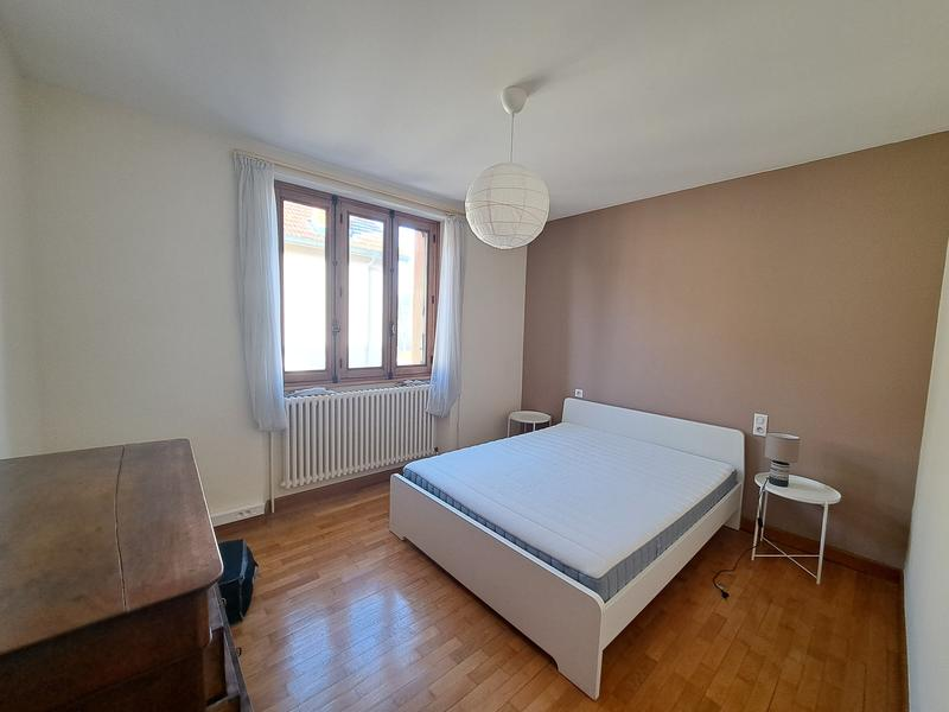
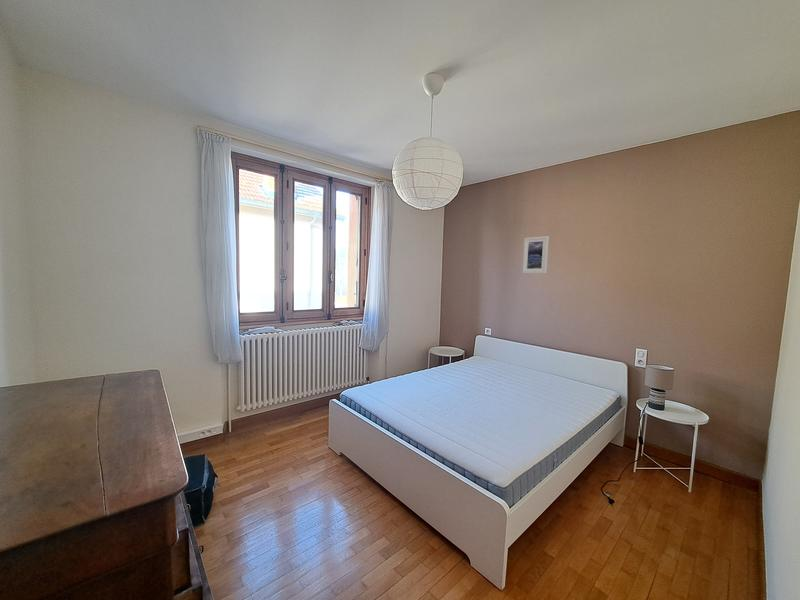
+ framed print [521,235,550,274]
